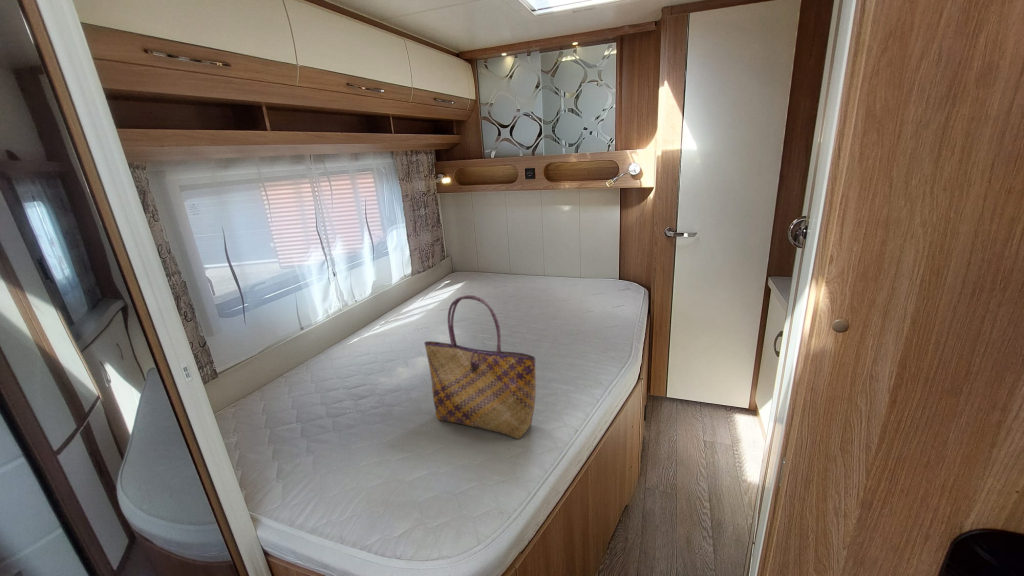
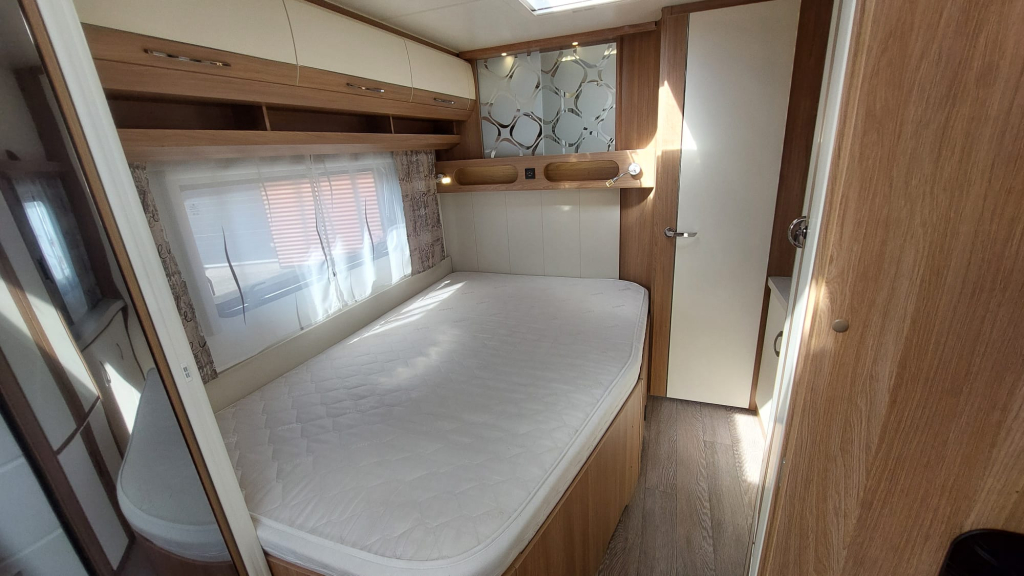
- tote bag [423,294,537,440]
